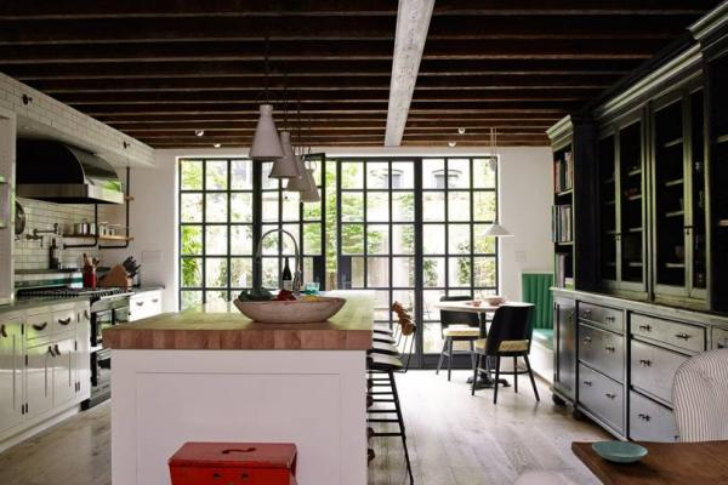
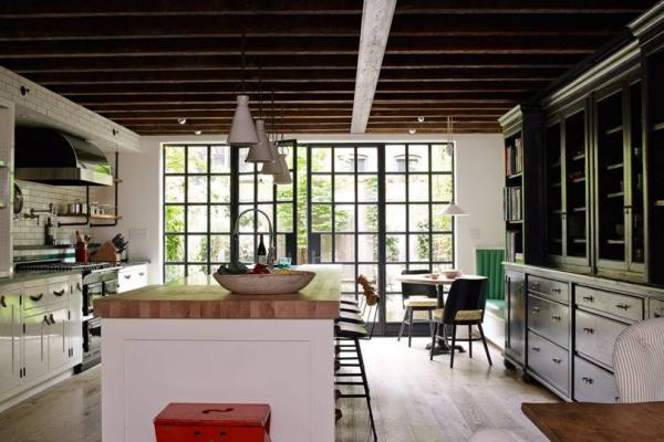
- saucer [591,440,648,463]
